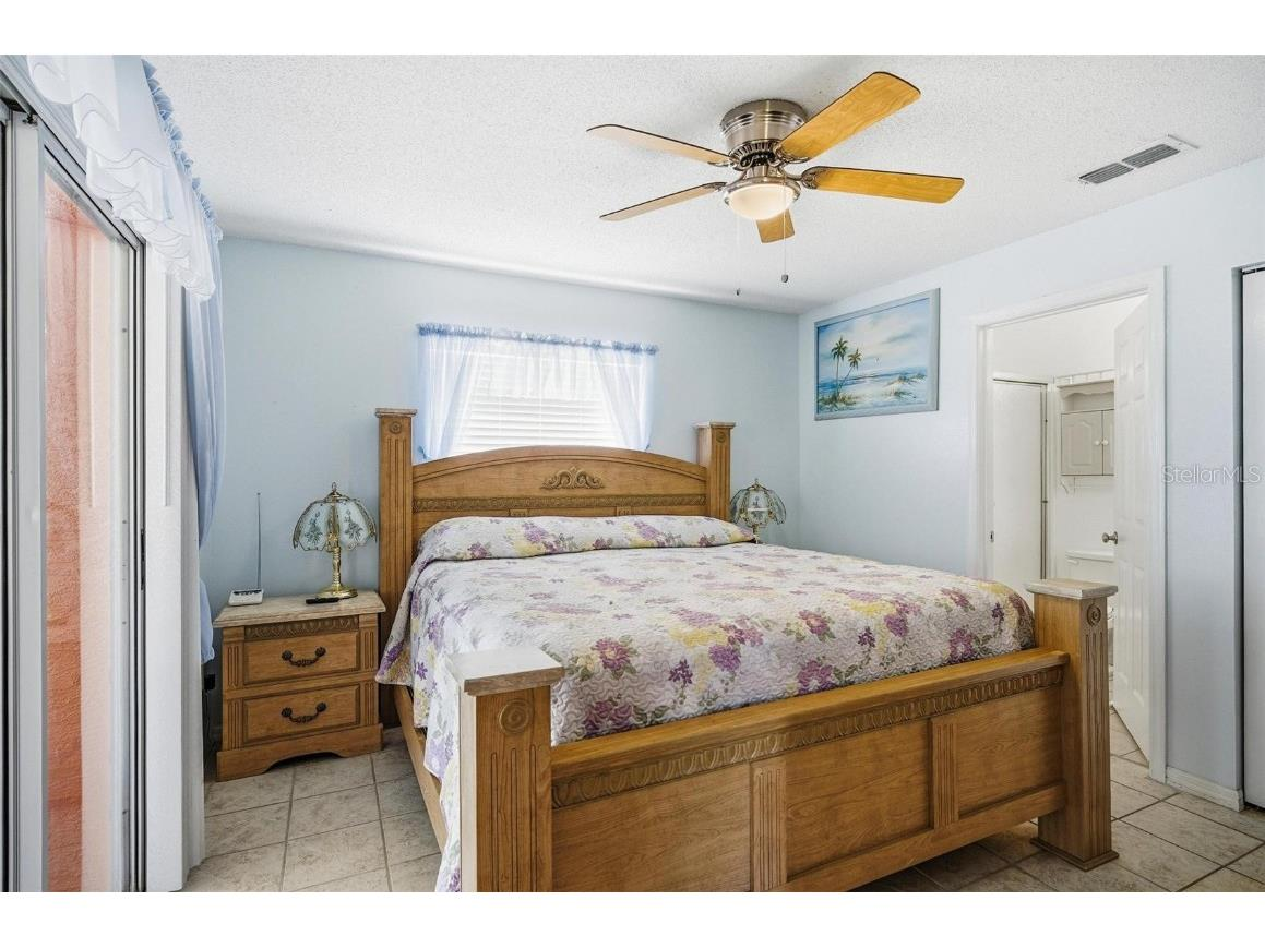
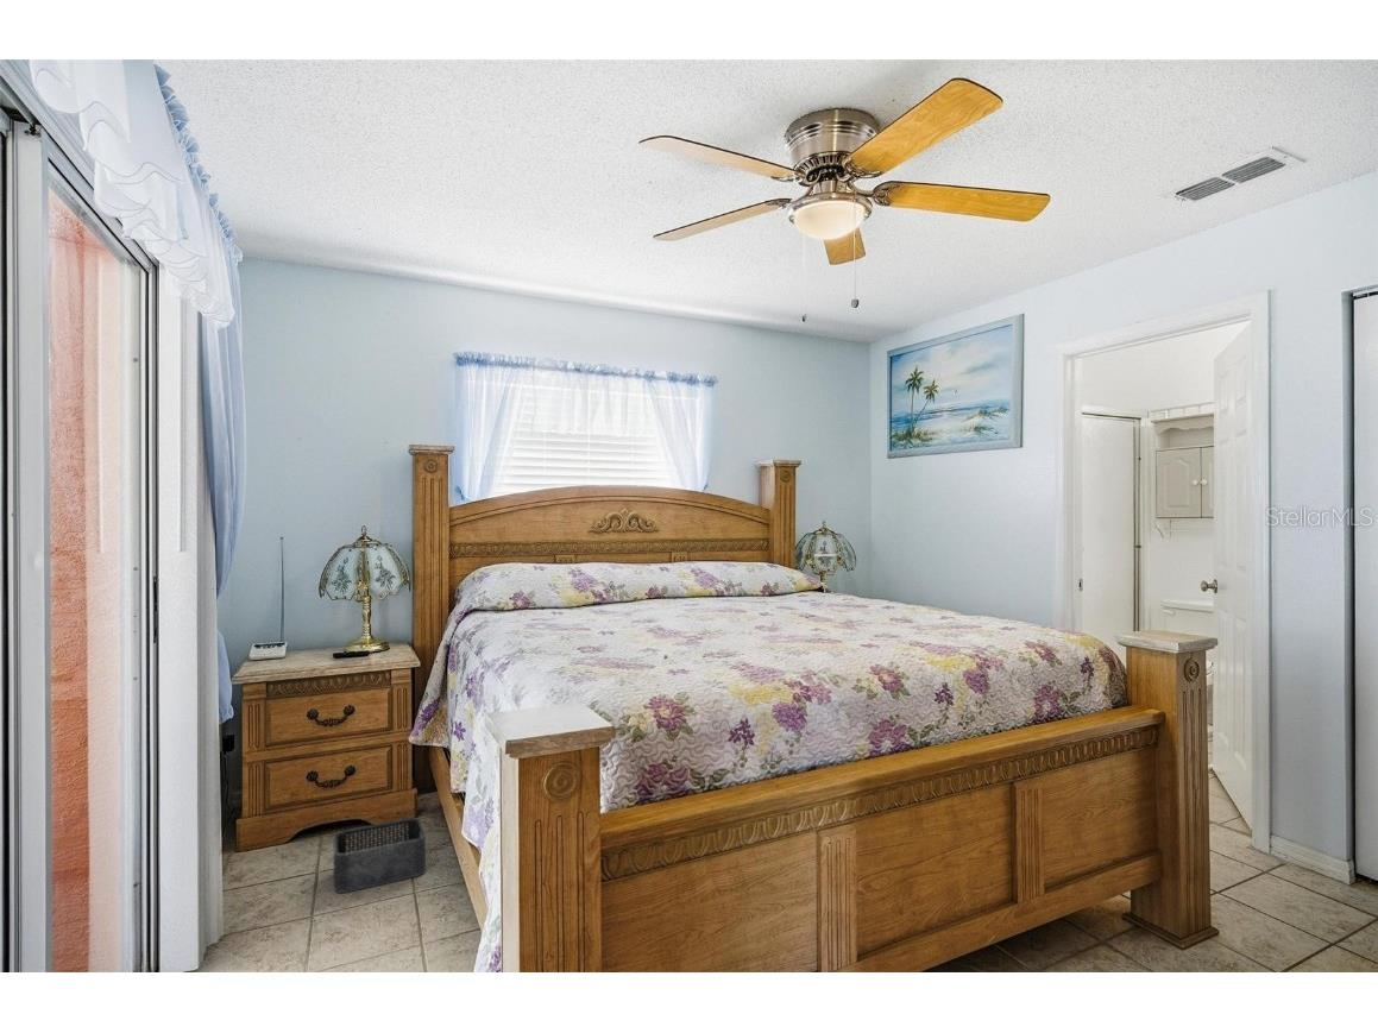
+ storage bin [333,817,427,894]
